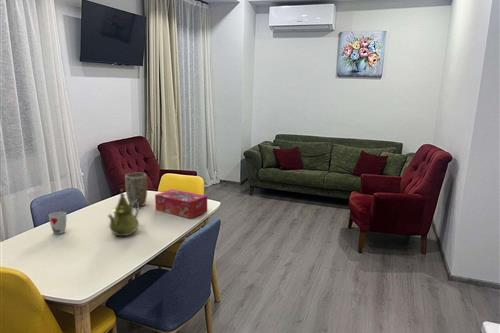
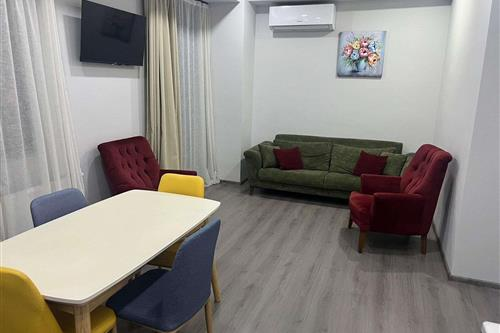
- cup [48,211,68,235]
- tissue box [154,189,208,219]
- plant pot [124,172,148,208]
- teapot [106,188,141,237]
